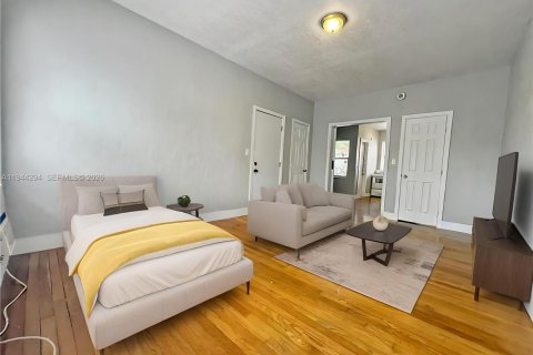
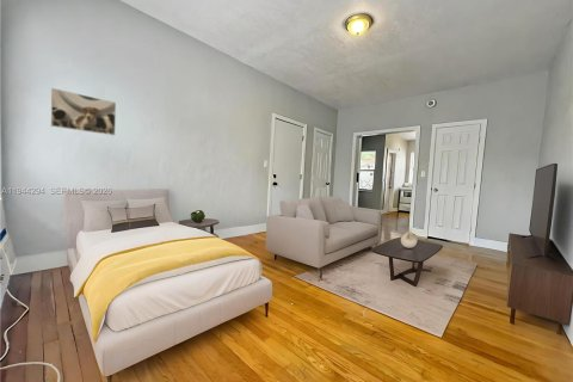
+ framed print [50,87,117,136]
